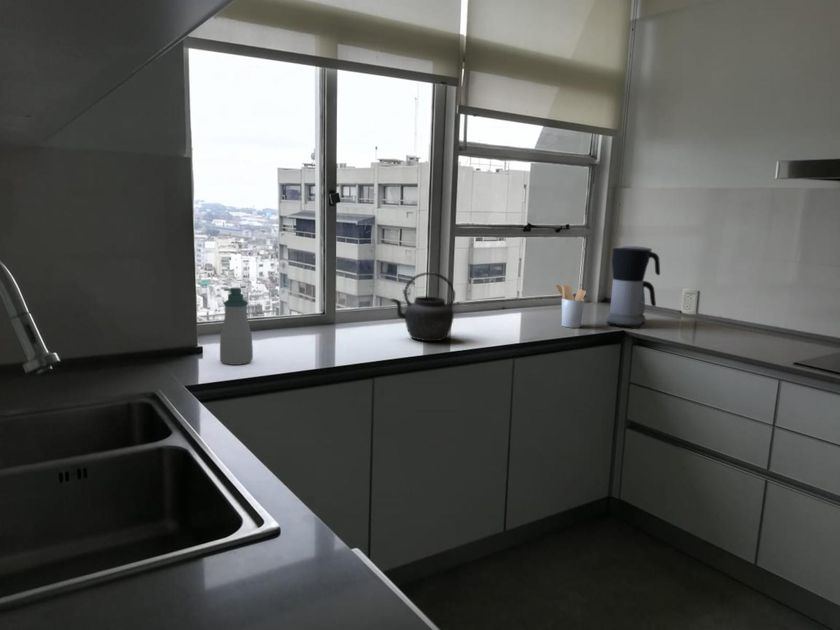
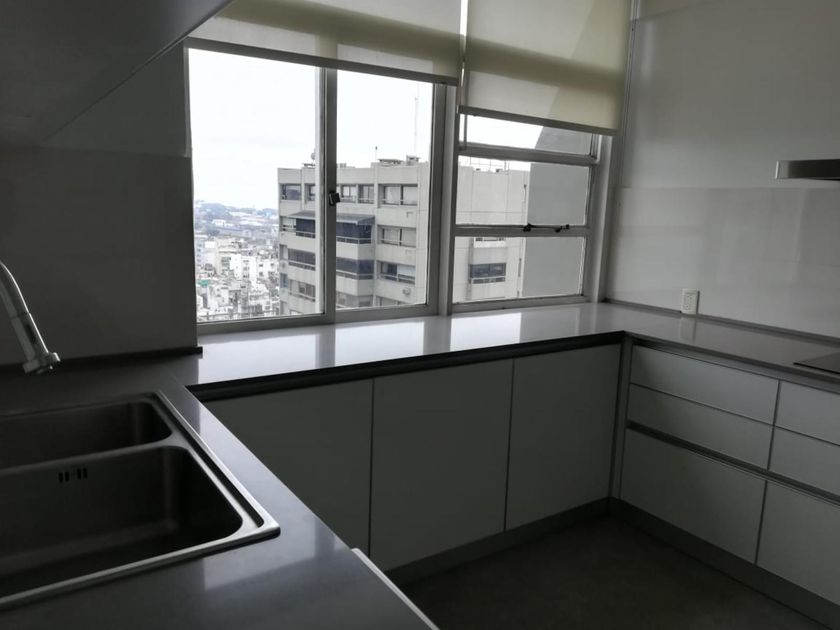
- soap bottle [219,287,254,366]
- kettle [389,271,456,342]
- coffee maker [606,245,661,329]
- utensil holder [555,284,587,329]
